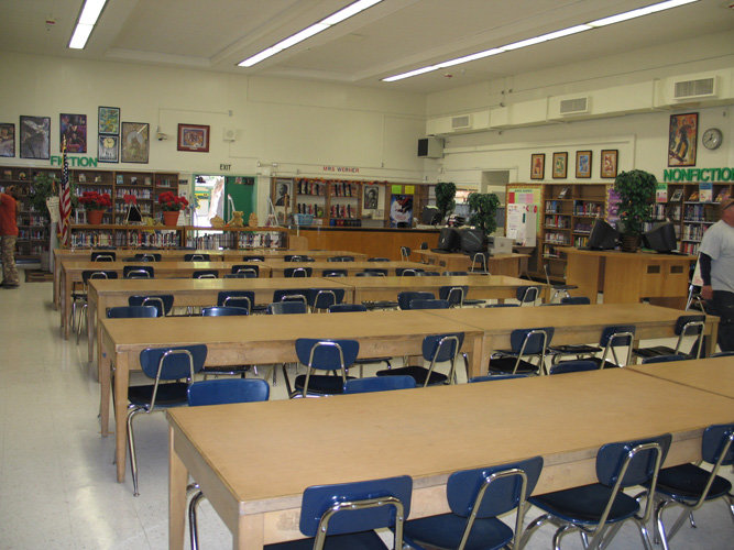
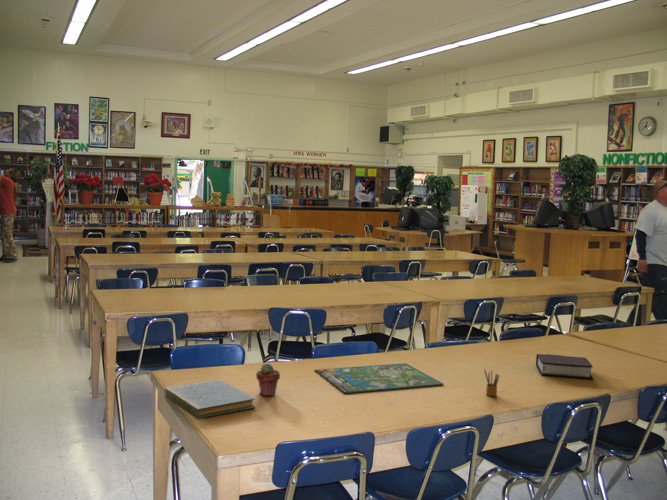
+ book [164,378,257,420]
+ bible [535,353,594,380]
+ potted succulent [255,362,281,397]
+ pencil box [483,368,501,397]
+ board game [314,362,445,394]
